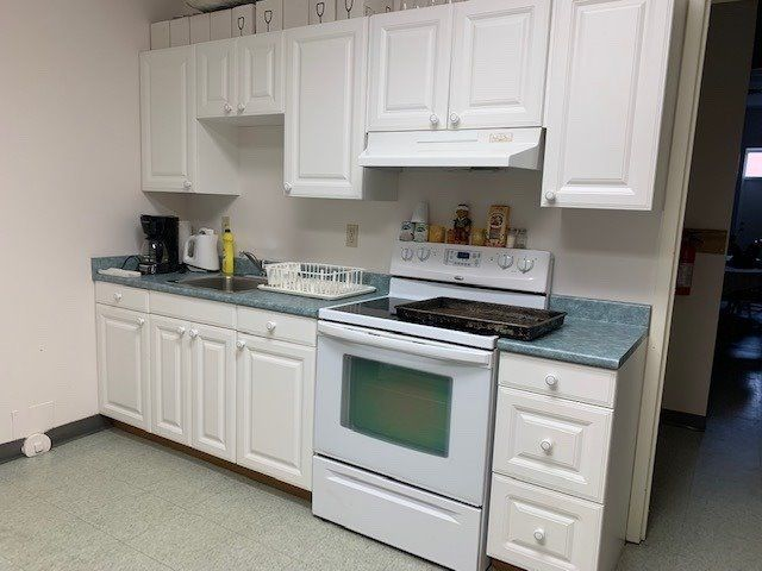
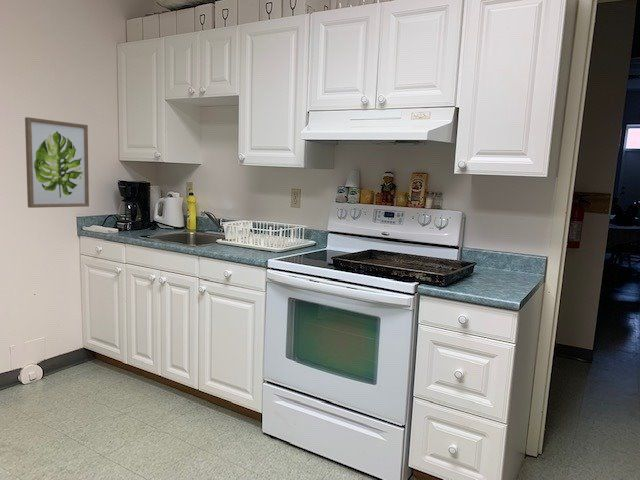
+ wall art [24,116,90,209]
